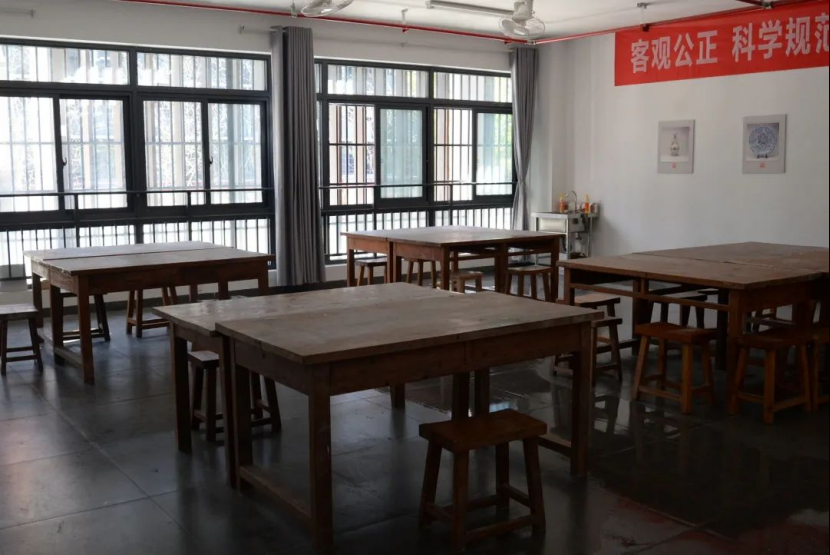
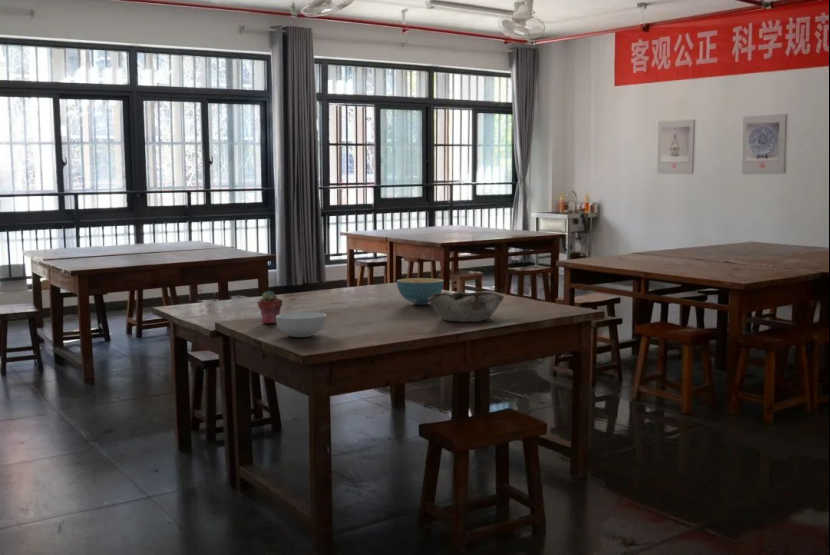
+ bowl [428,290,505,323]
+ potted succulent [257,290,283,325]
+ cereal bowl [276,311,327,338]
+ cereal bowl [396,277,445,306]
